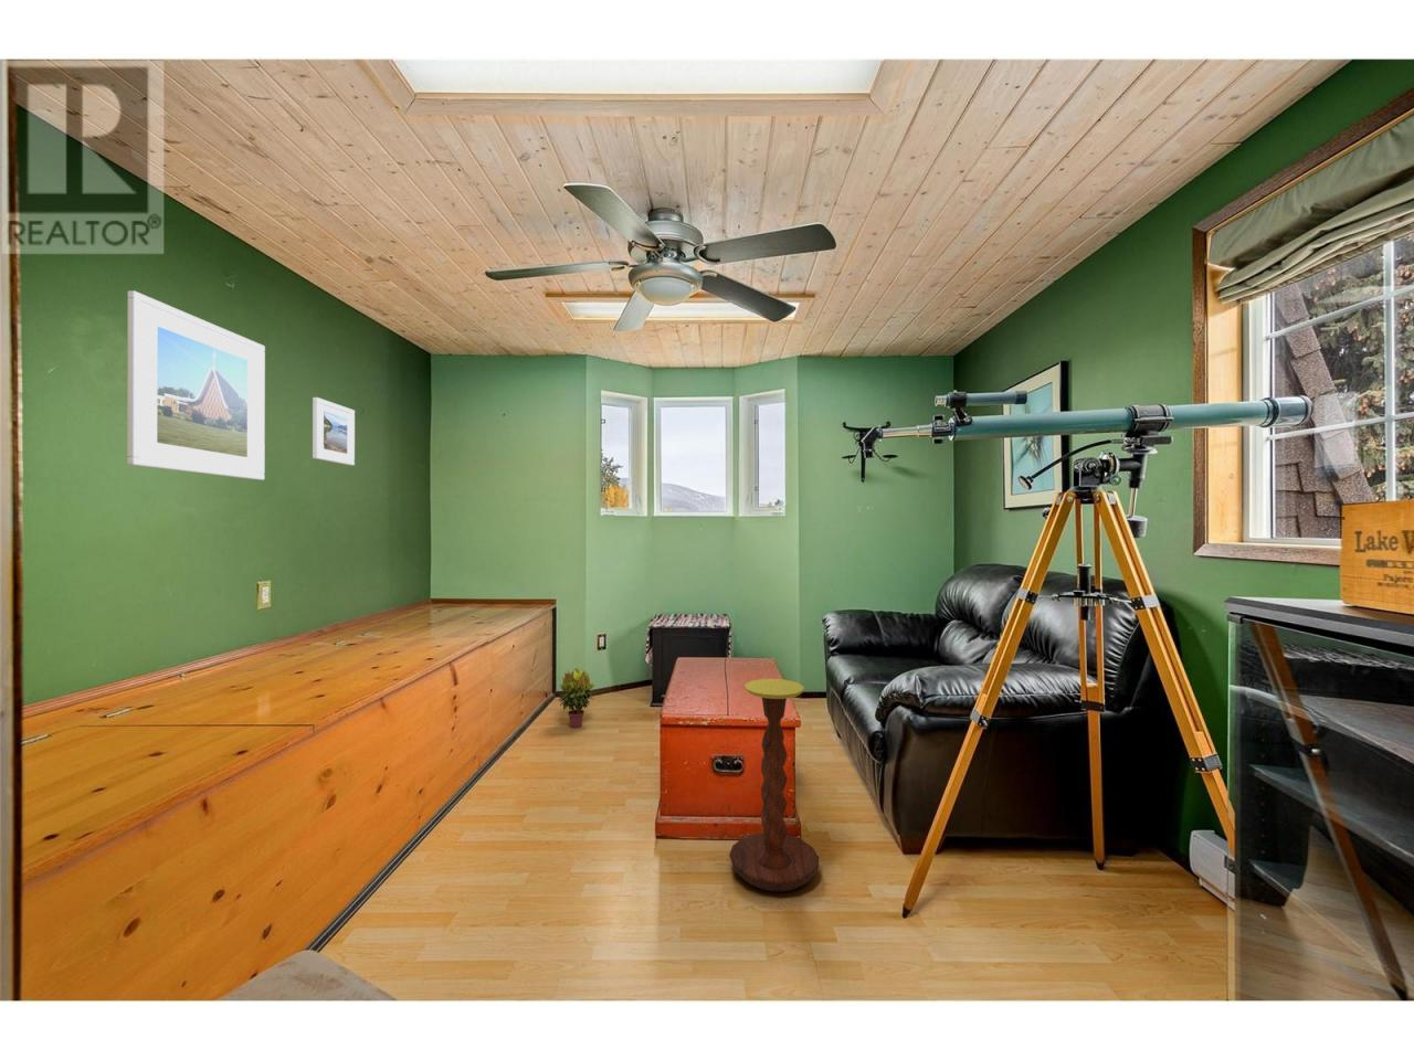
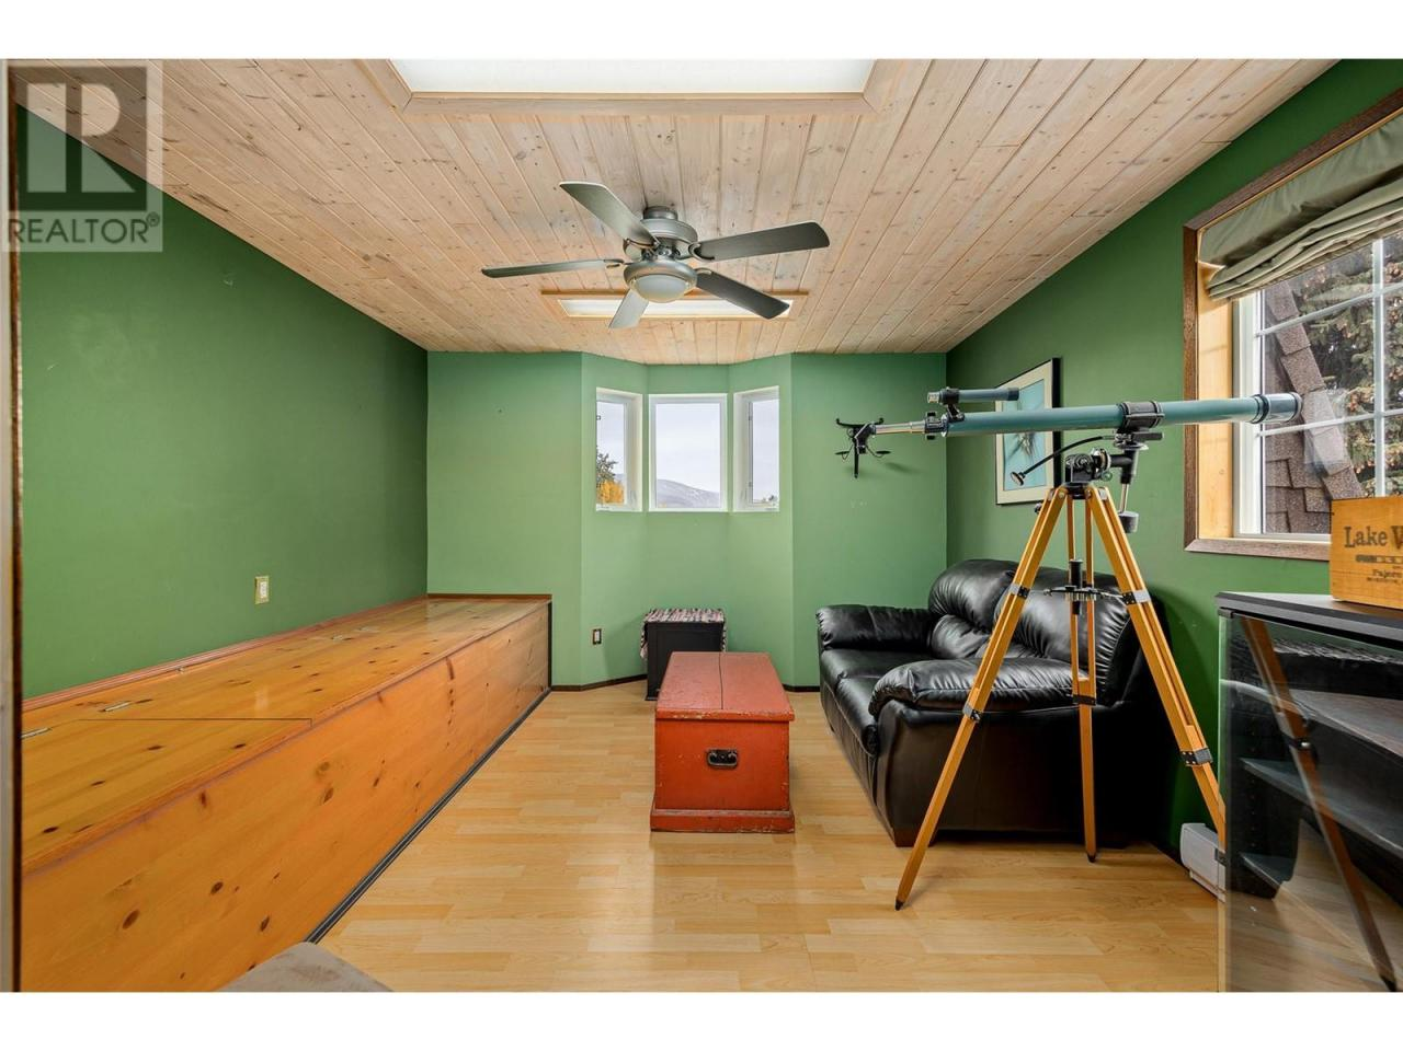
- potted plant [558,667,596,728]
- side table [728,678,819,893]
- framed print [312,396,355,465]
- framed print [126,291,266,481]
